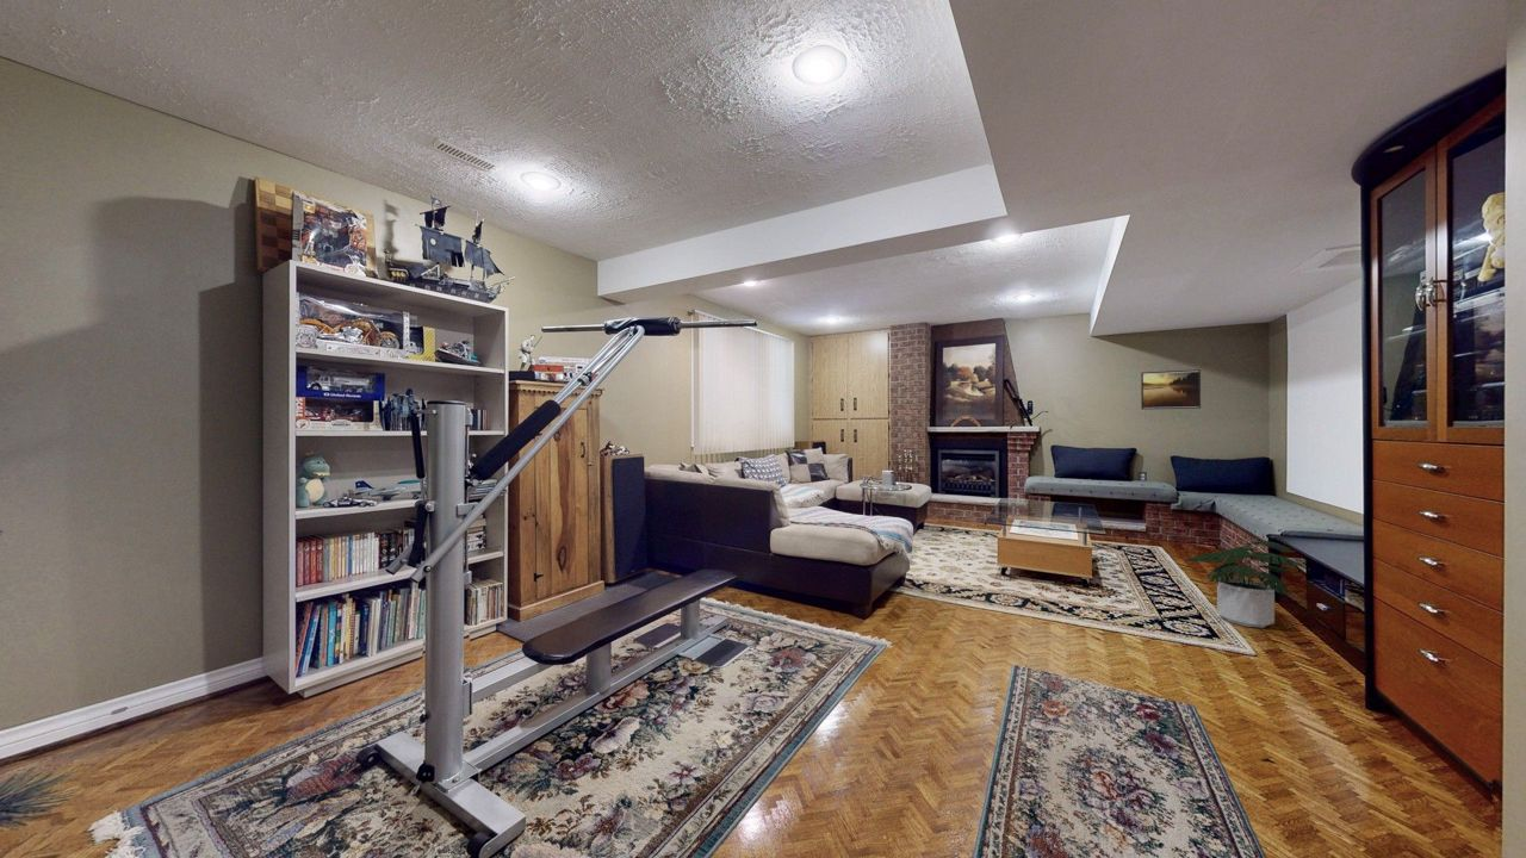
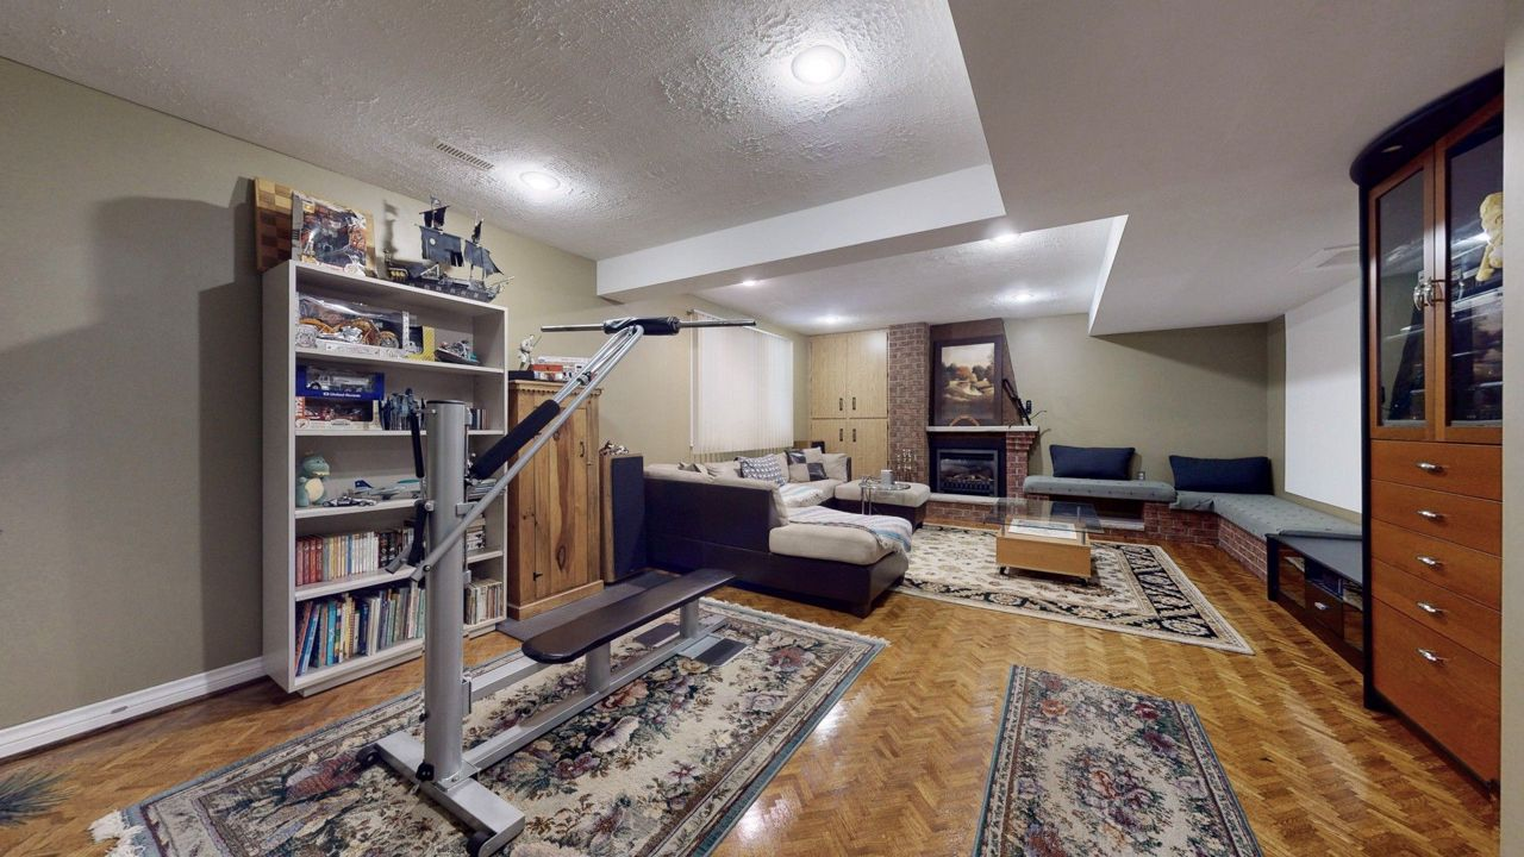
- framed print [1140,368,1202,411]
- potted plant [1186,540,1304,629]
